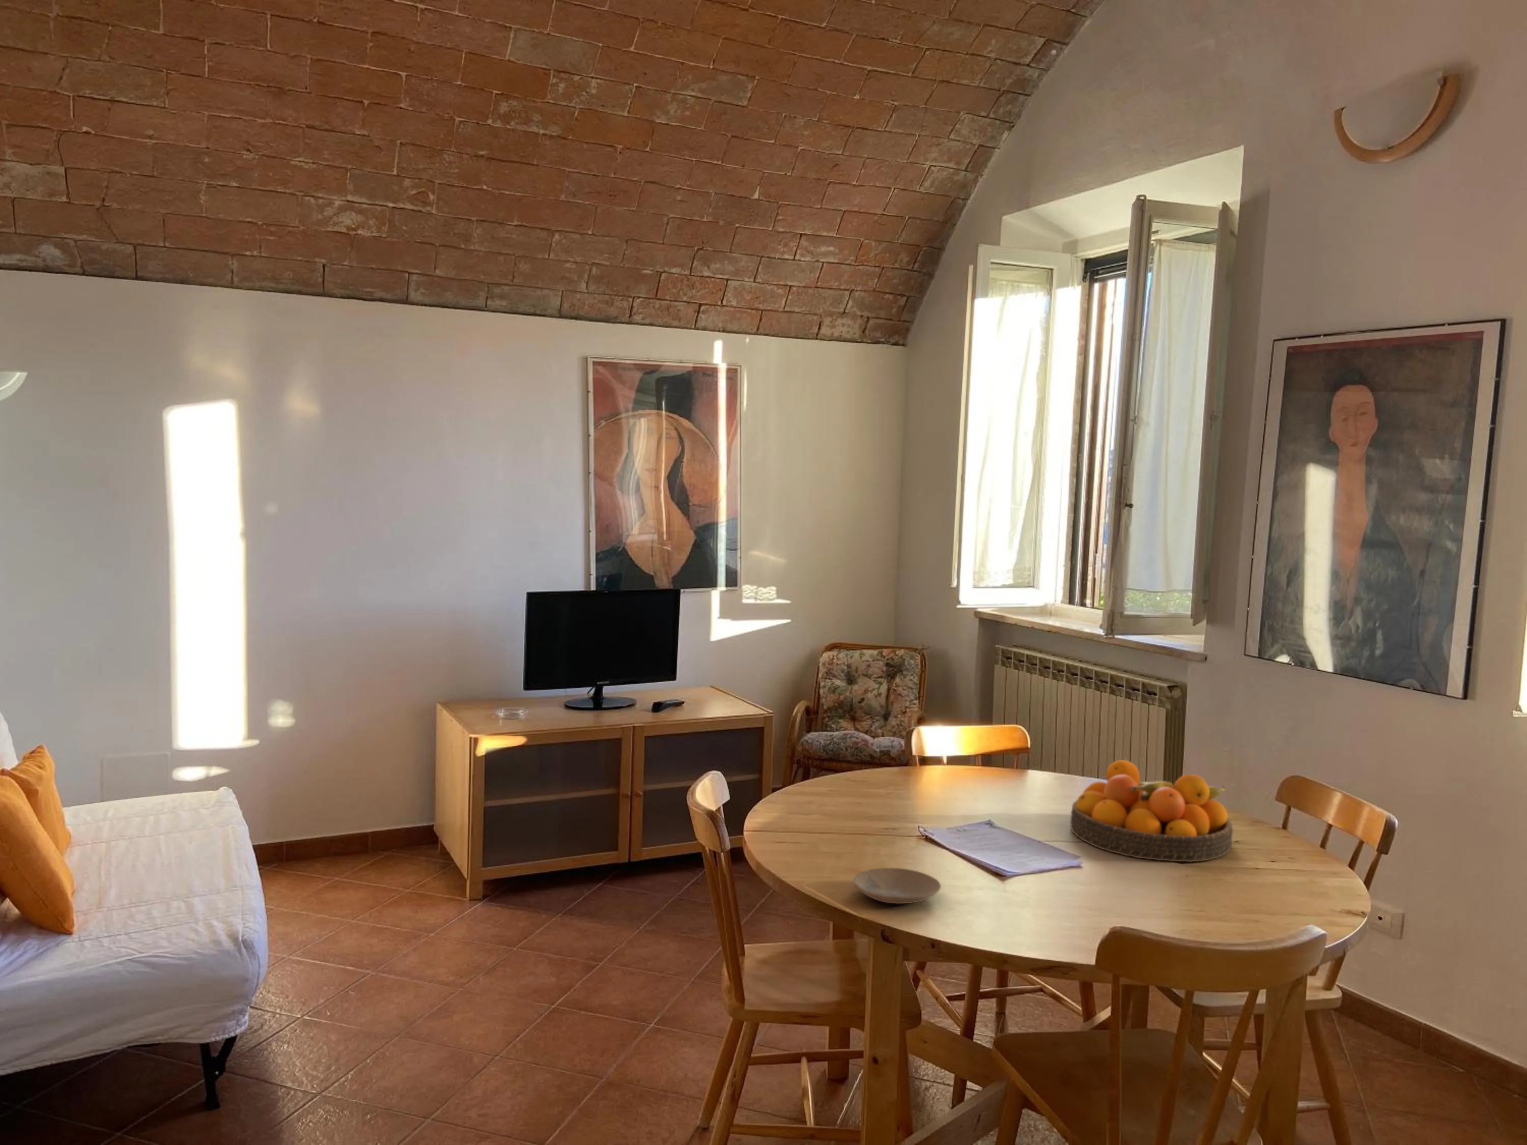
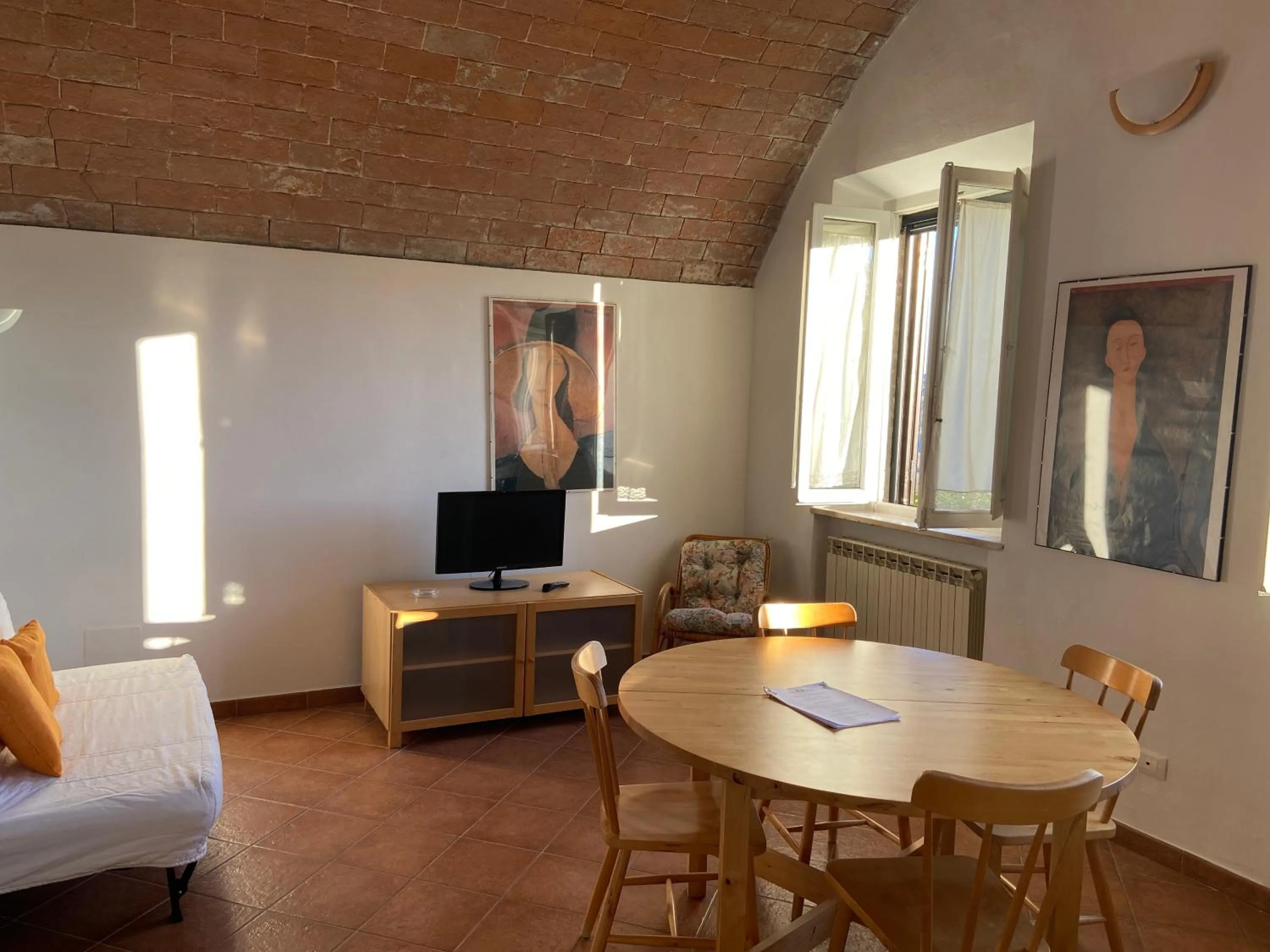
- plate [852,867,941,904]
- fruit bowl [1070,759,1234,862]
